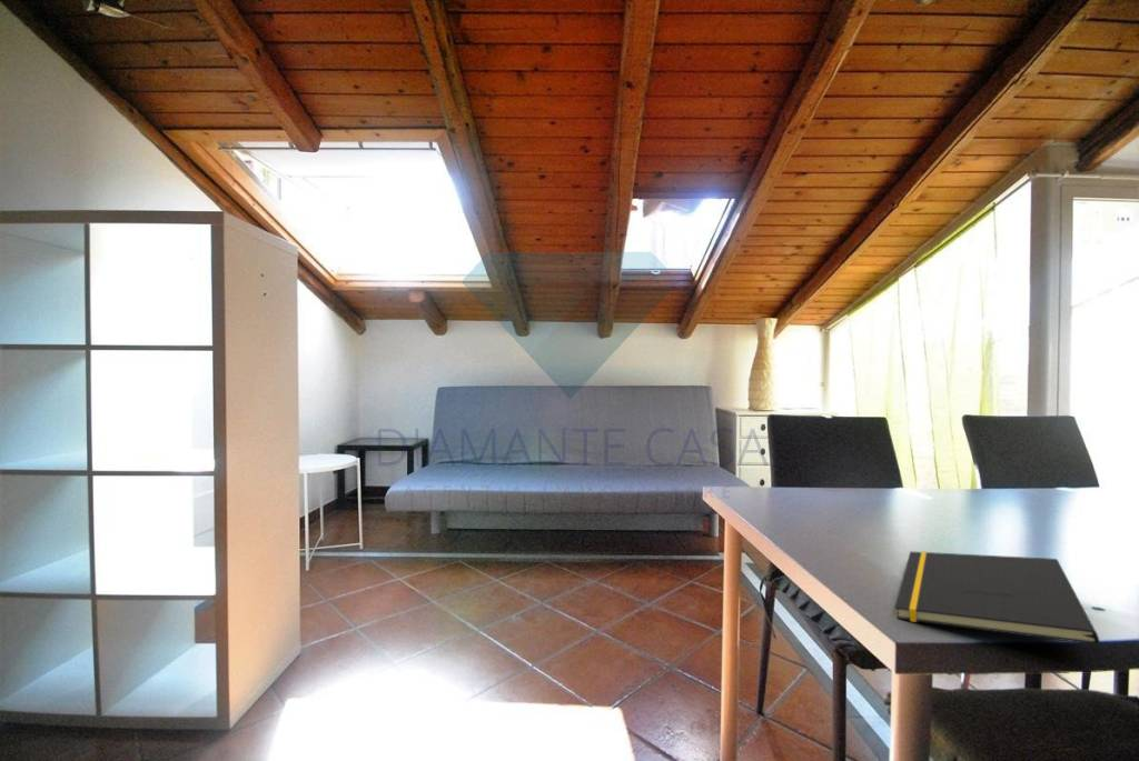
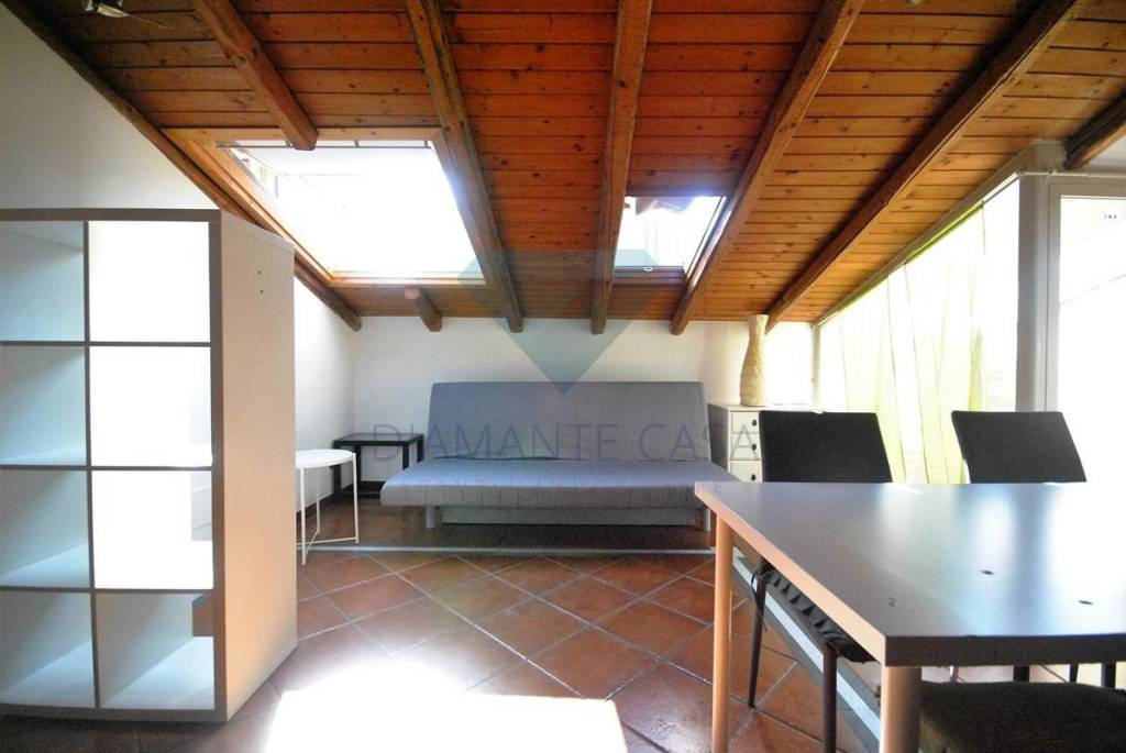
- notepad [894,550,1100,647]
